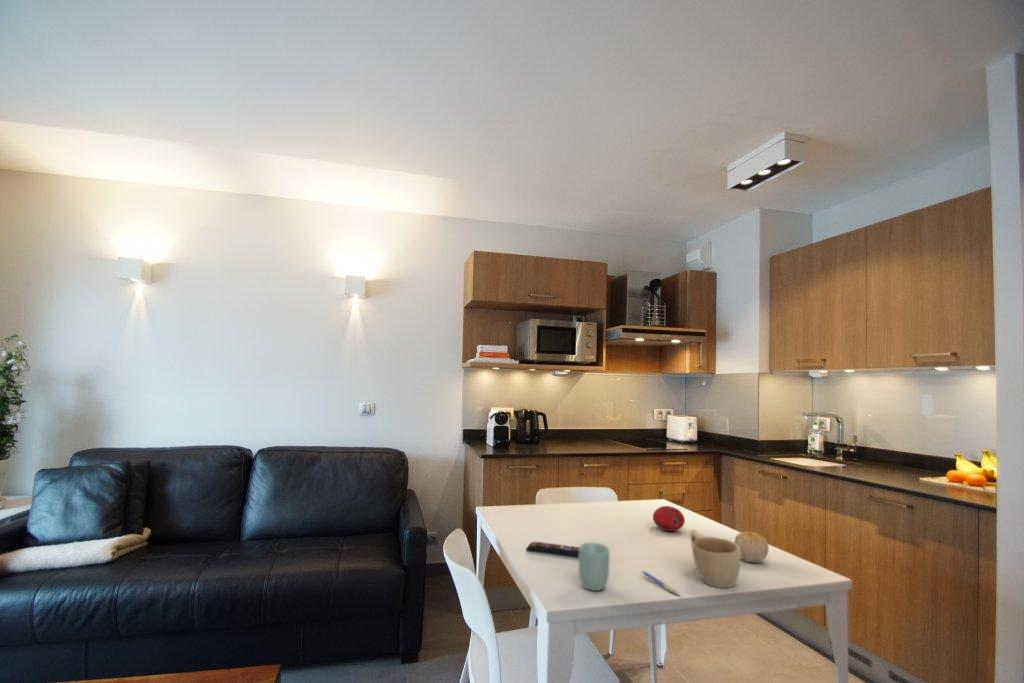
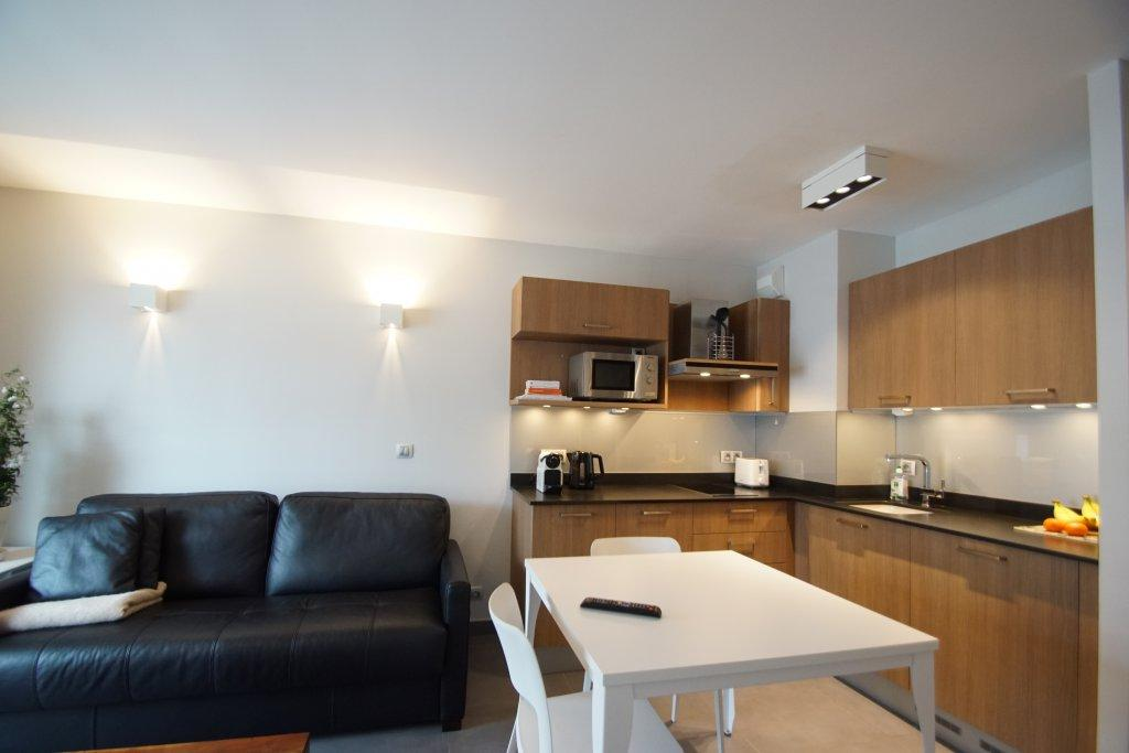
- fruit [652,505,686,532]
- cup [689,529,741,589]
- cup [578,541,610,592]
- fruit [733,530,770,564]
- pen [641,570,681,596]
